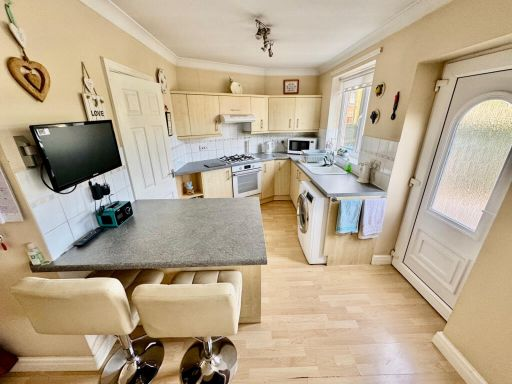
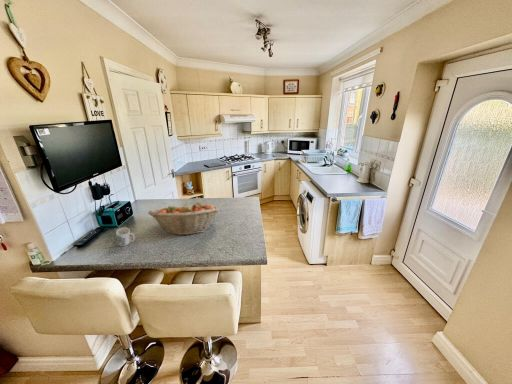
+ mug [115,226,136,247]
+ fruit basket [147,201,220,236]
